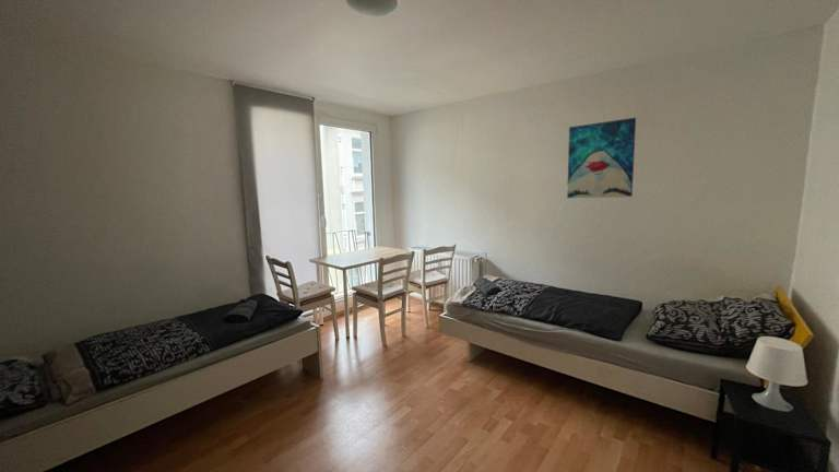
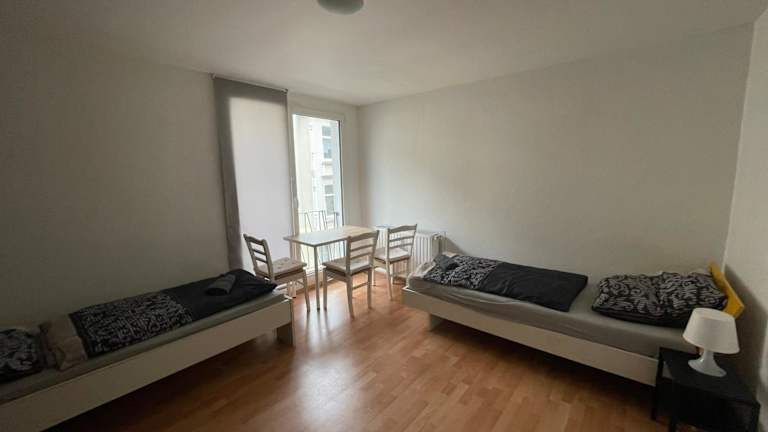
- wall art [566,117,637,199]
